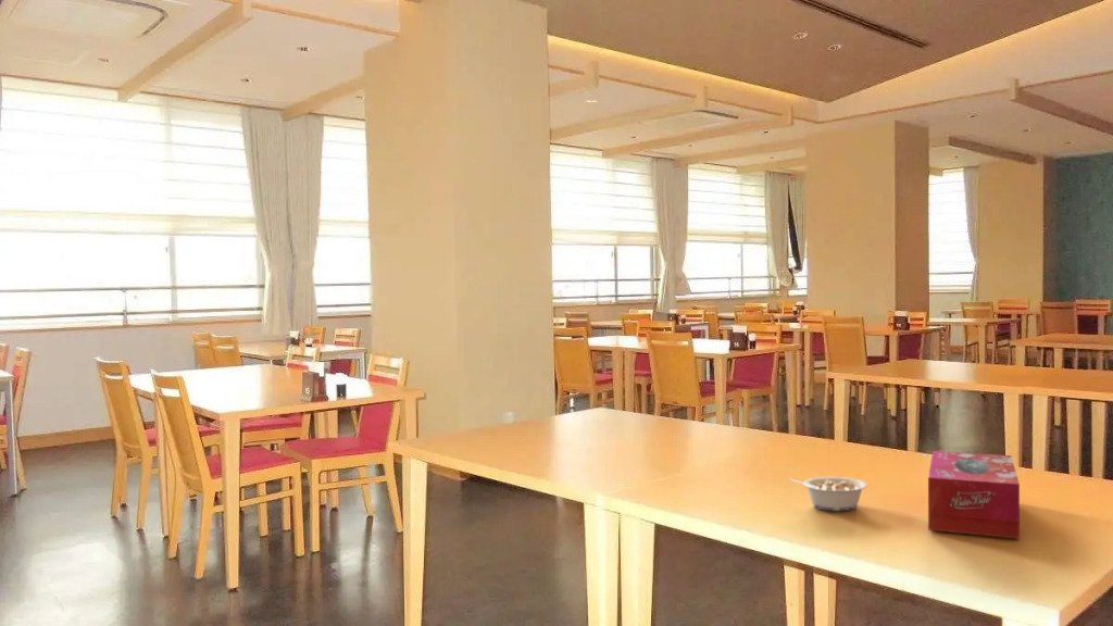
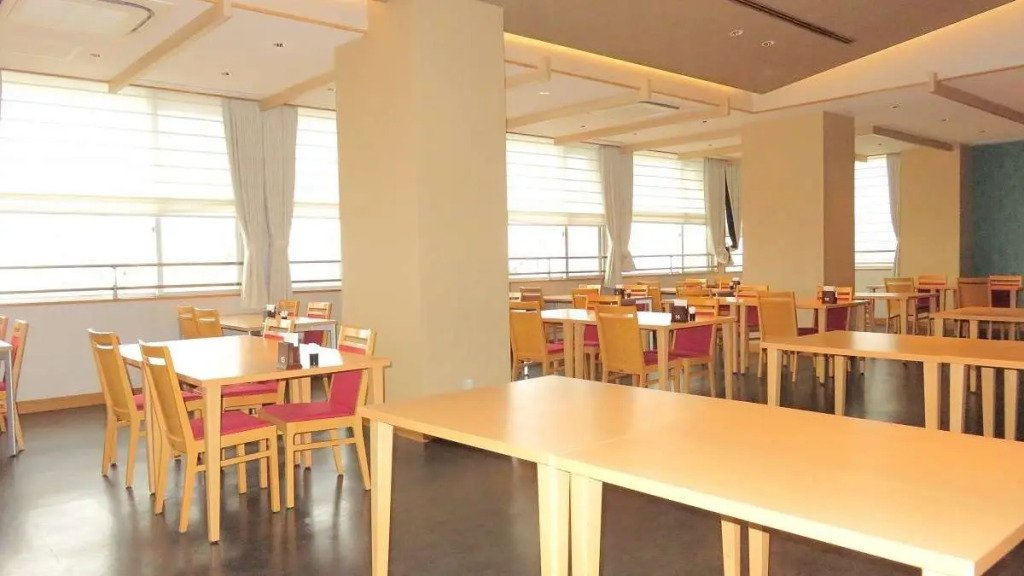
- tissue box [927,450,1021,540]
- legume [789,476,868,512]
